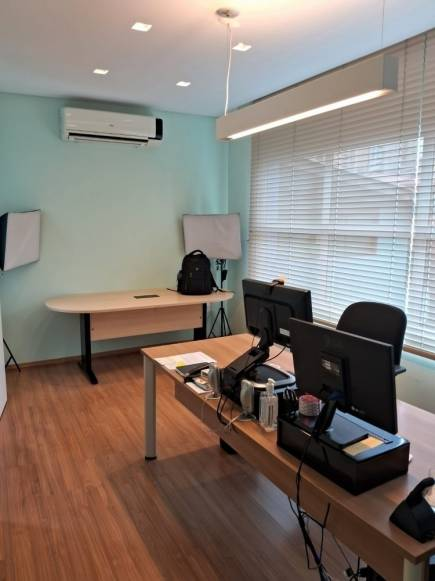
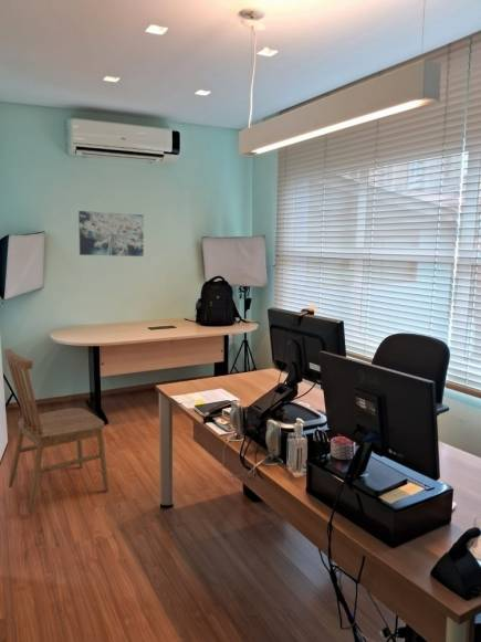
+ wall art [77,210,145,257]
+ dining chair [3,348,109,515]
